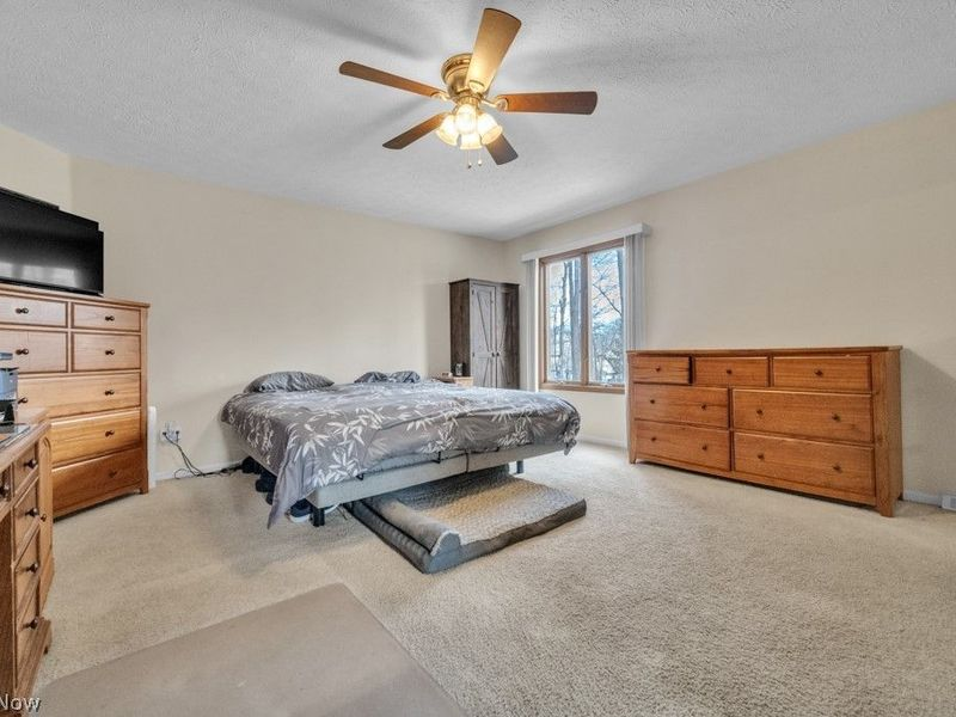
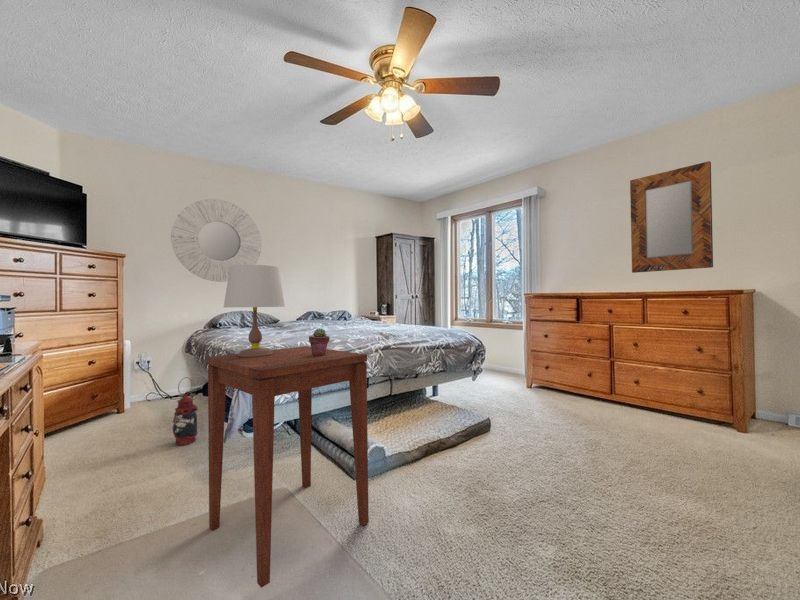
+ home mirror [629,160,714,274]
+ potted succulent [308,327,331,356]
+ mirror [170,198,262,283]
+ lantern [172,376,199,447]
+ table lamp [223,264,286,357]
+ side table [206,345,370,589]
